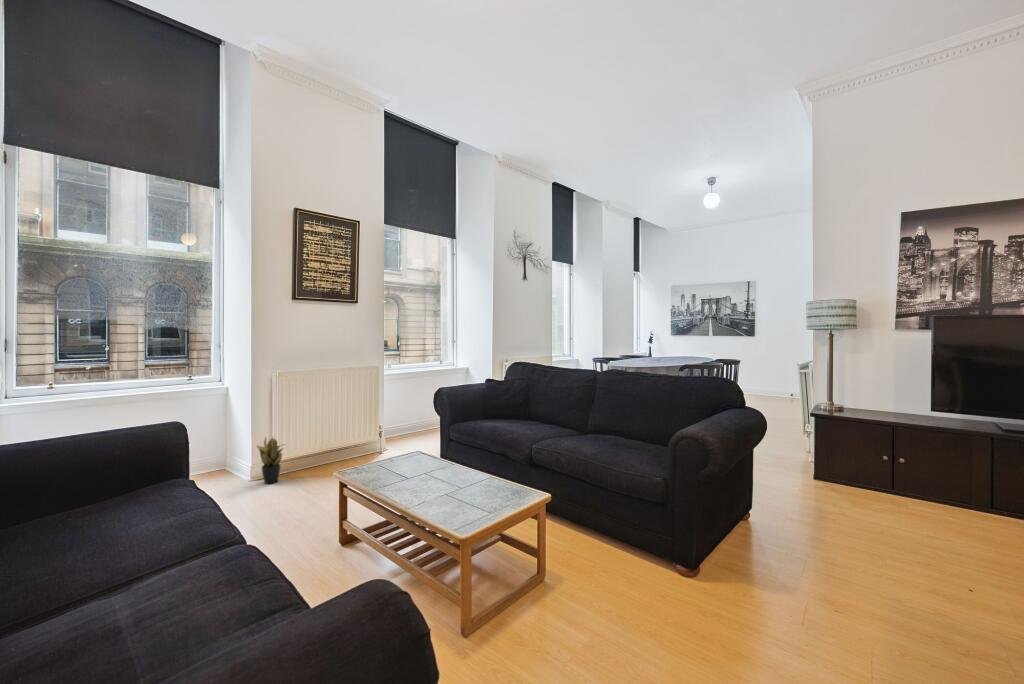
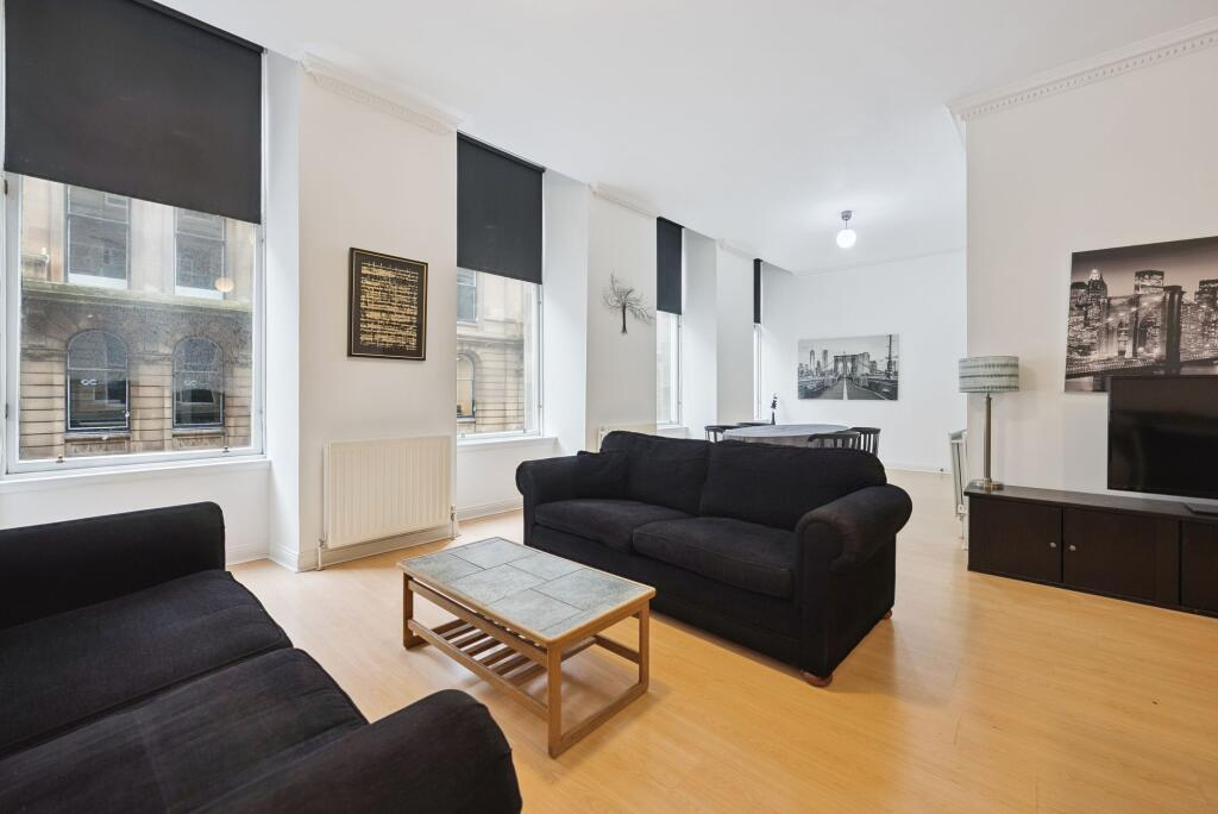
- potted plant [255,436,286,485]
